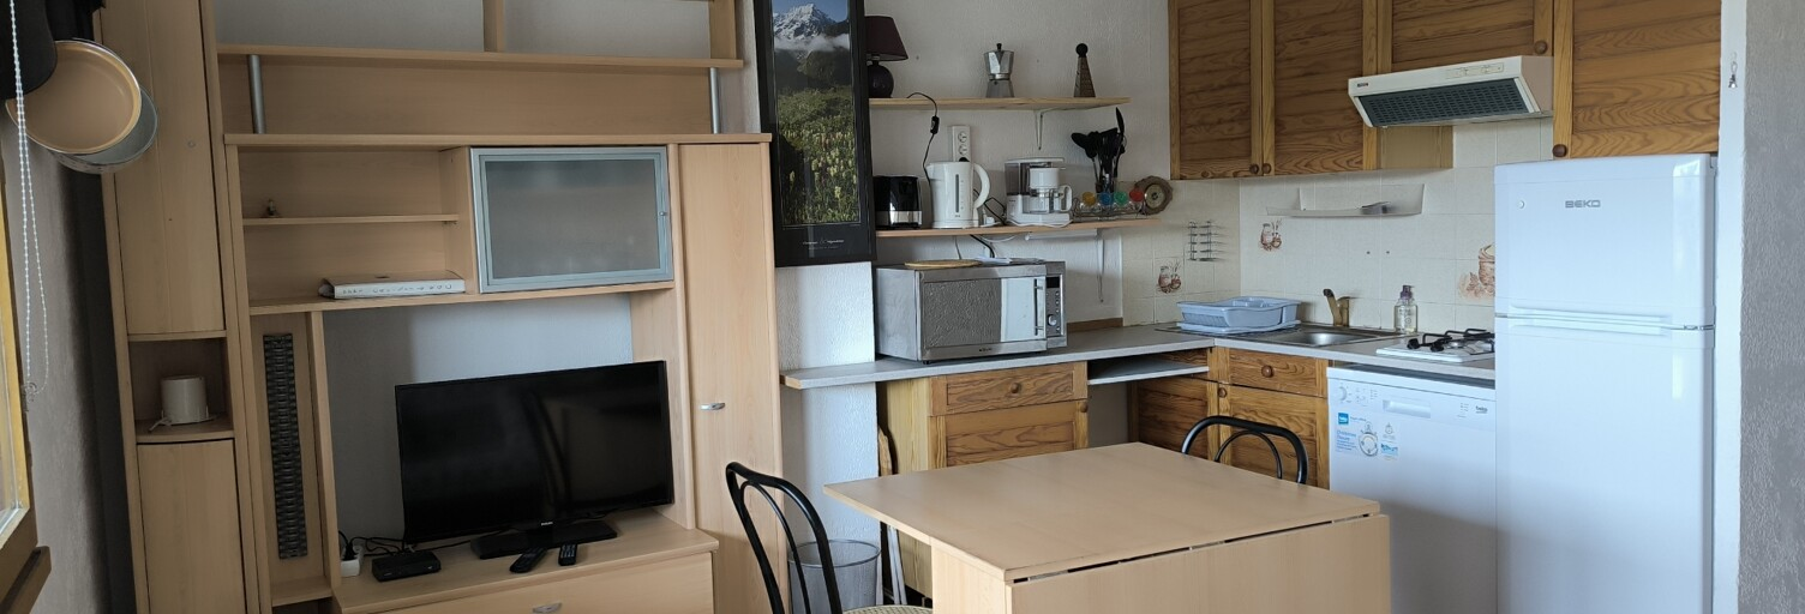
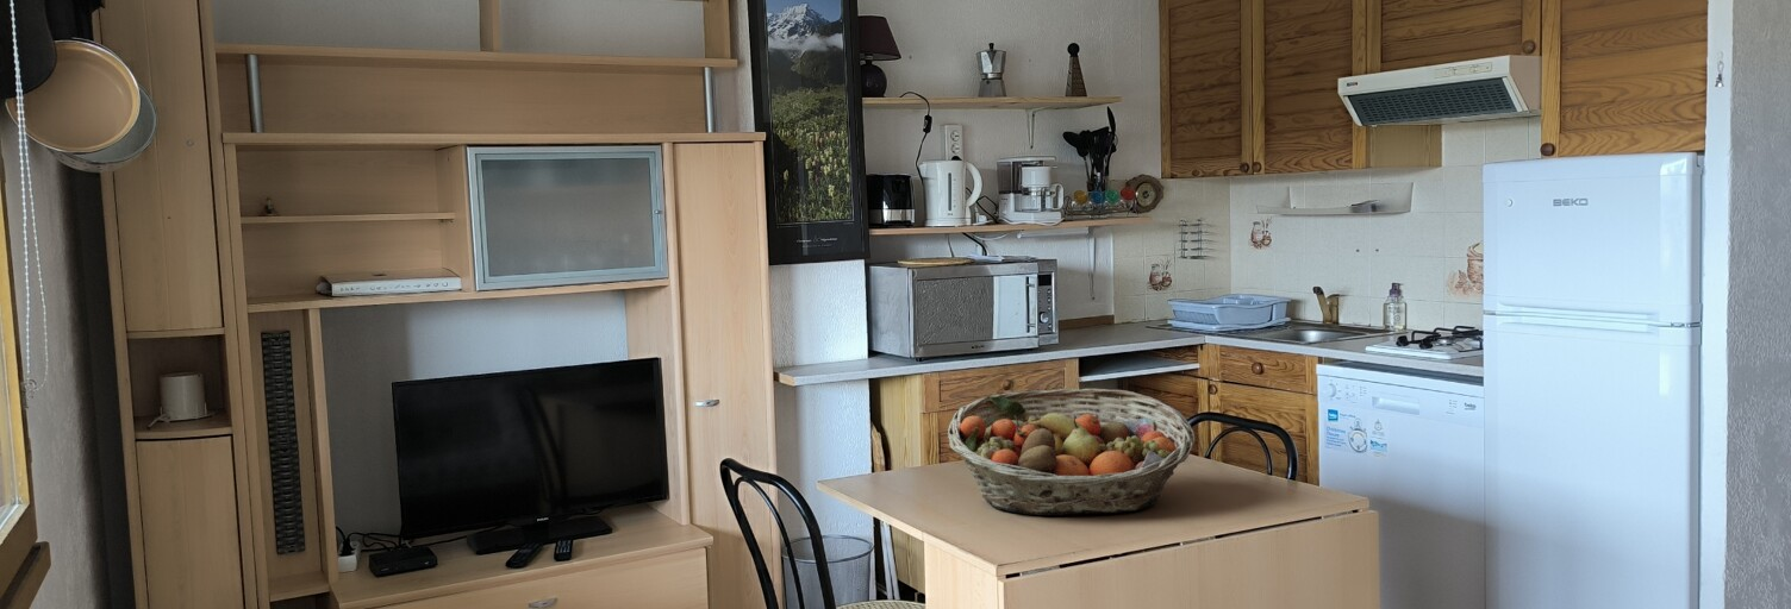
+ fruit basket [947,388,1197,516]
